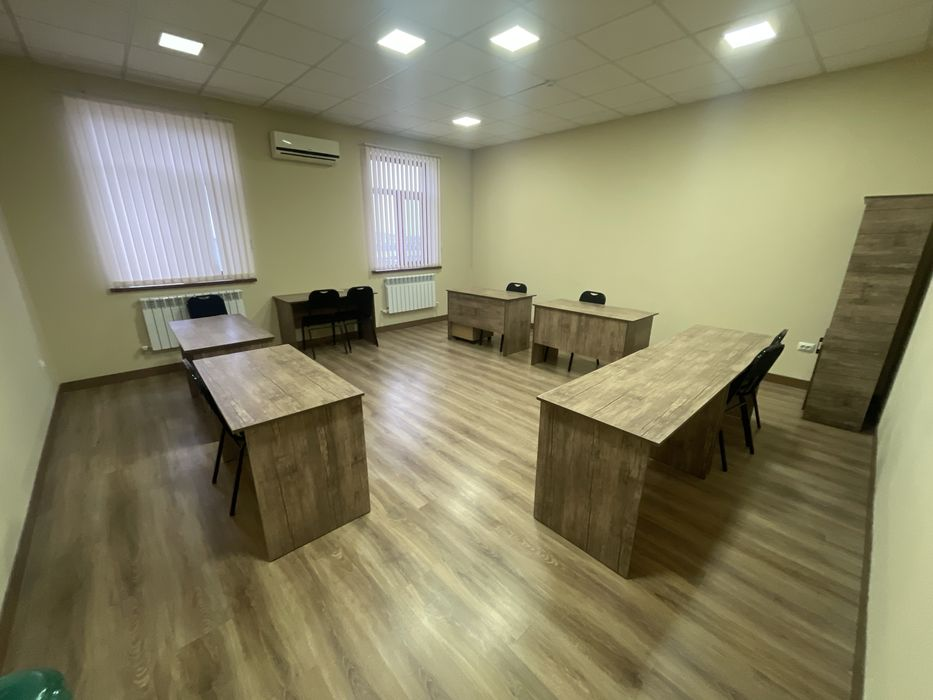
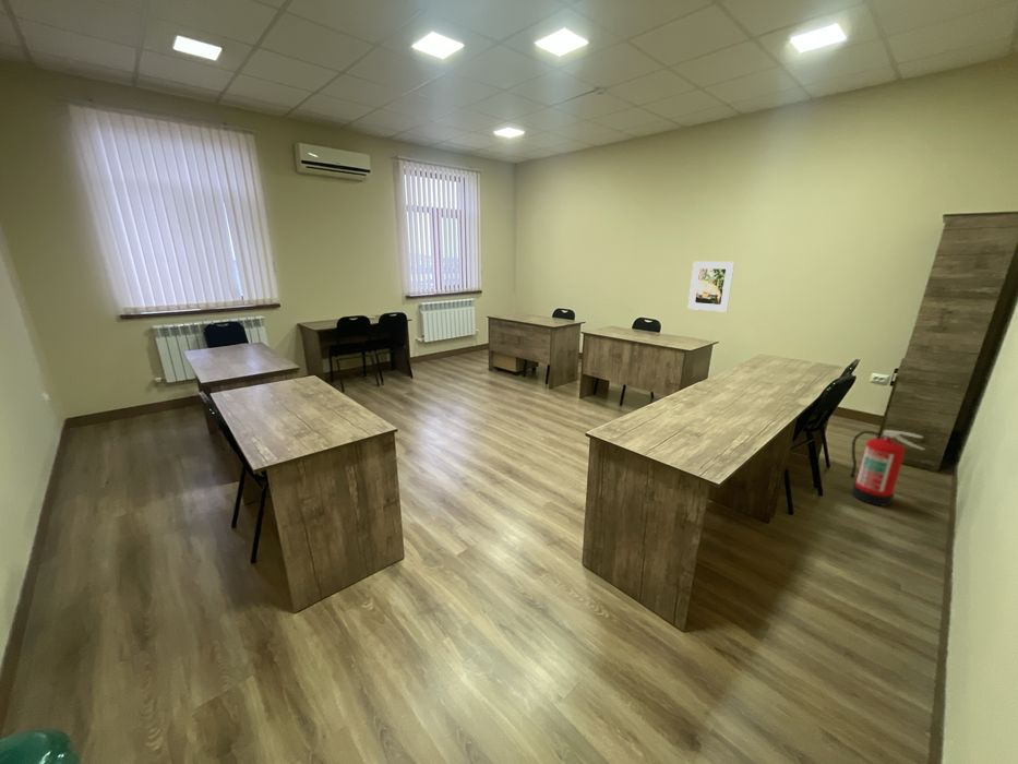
+ fire extinguisher [849,429,926,508]
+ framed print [686,261,735,313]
